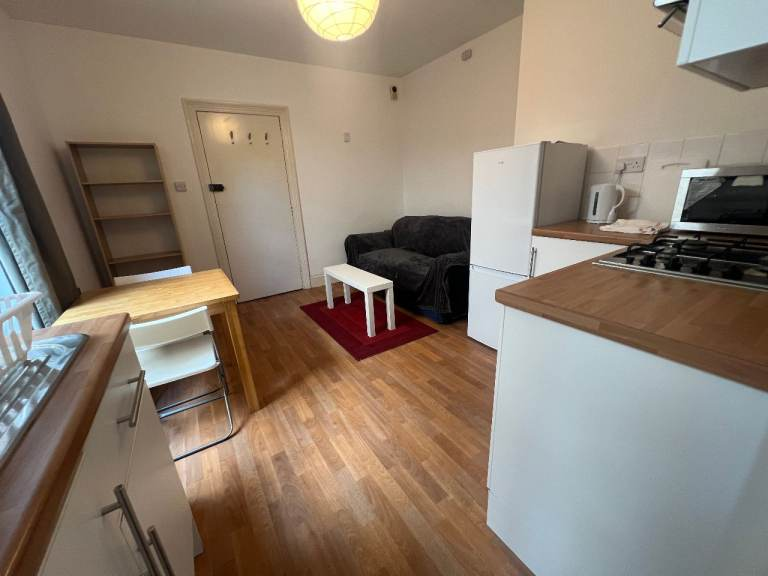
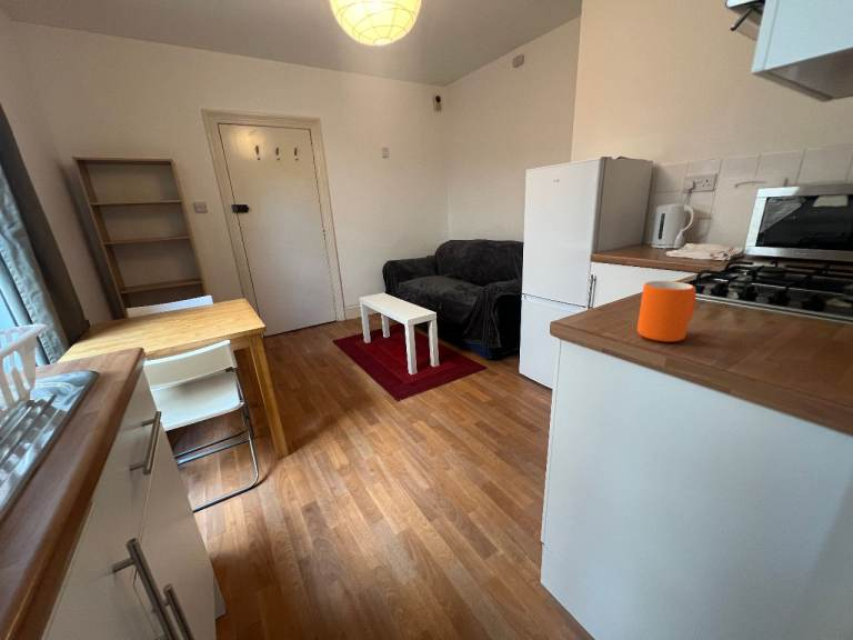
+ mug [636,280,698,342]
